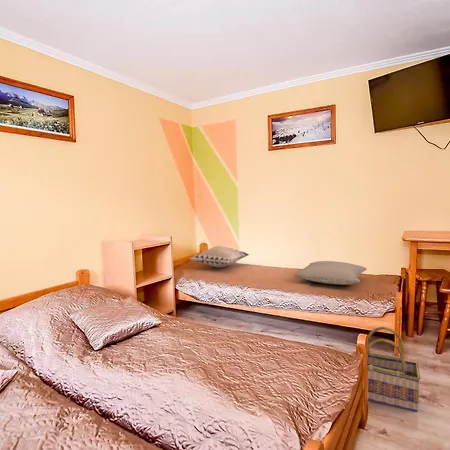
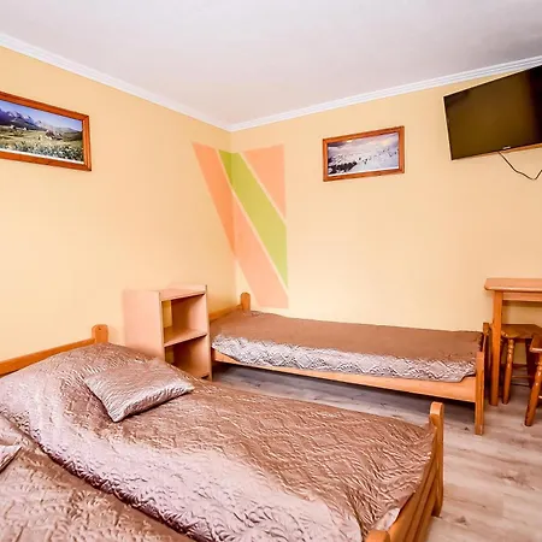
- pillow [294,260,368,286]
- decorative pillow [189,245,250,269]
- basket [367,326,421,413]
